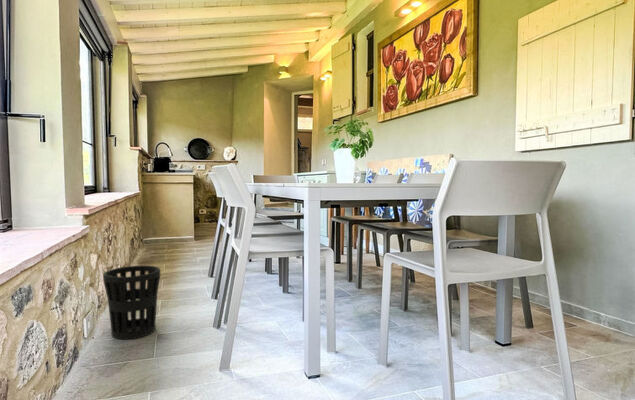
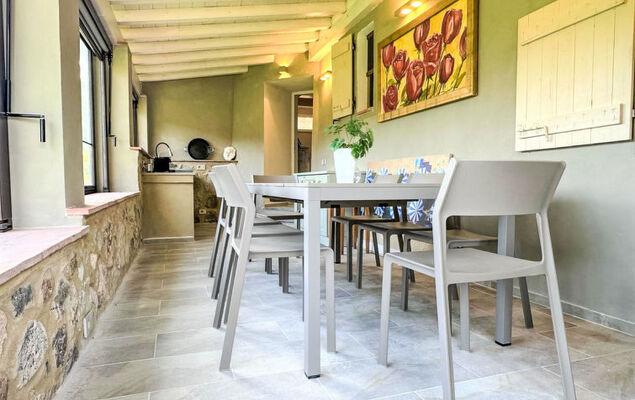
- wastebasket [102,265,161,341]
